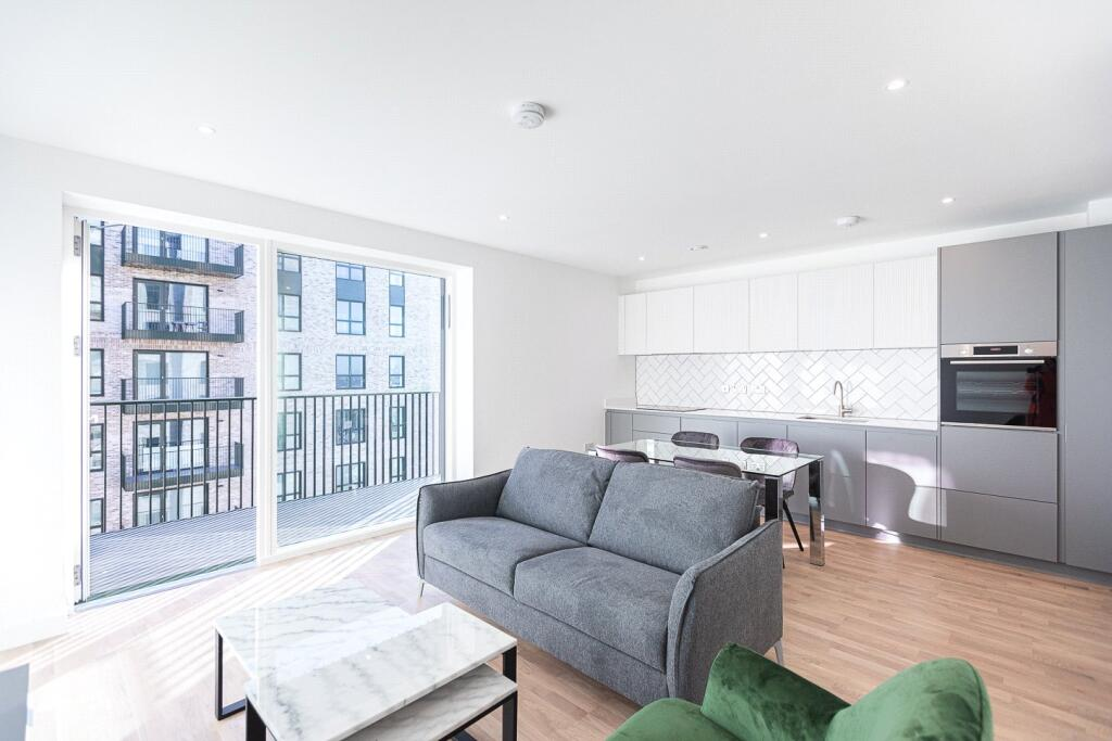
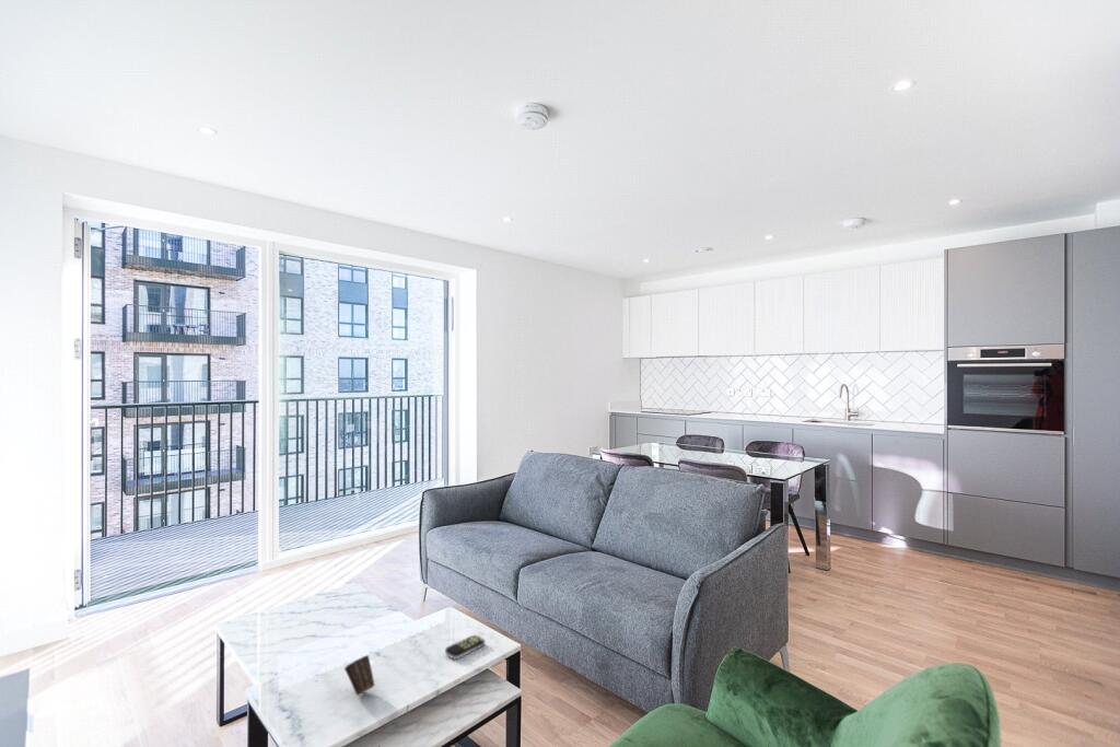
+ remote control [444,633,486,661]
+ mug [343,654,376,697]
